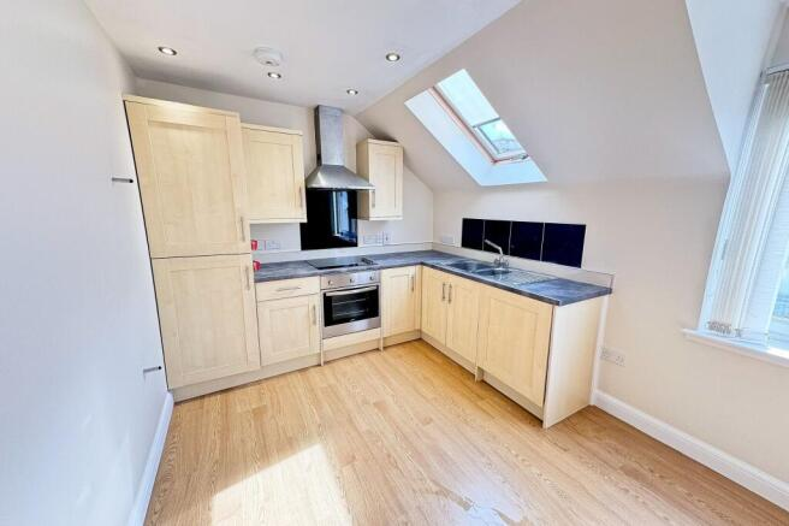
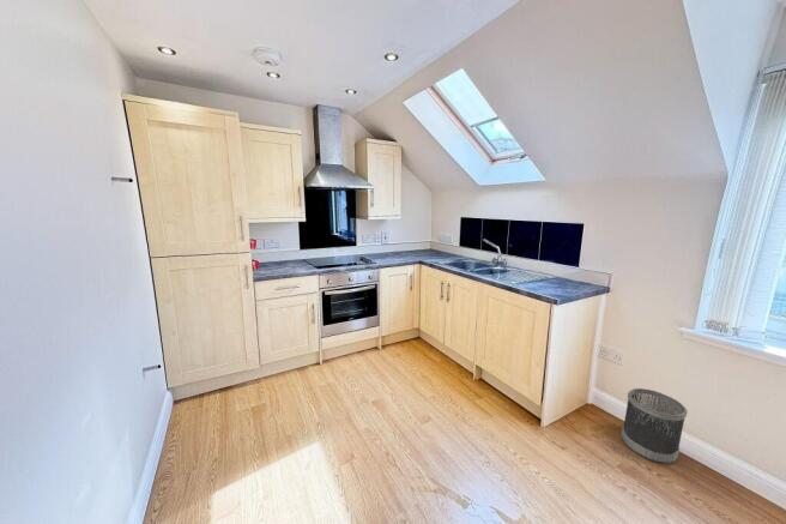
+ wastebasket [621,387,688,465]
